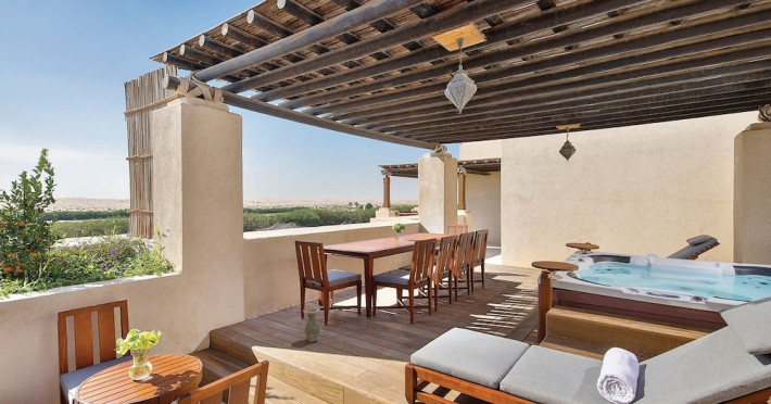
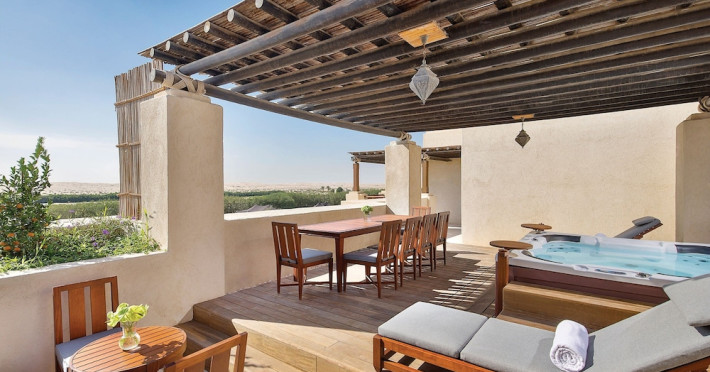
- ceramic jug [302,306,321,343]
